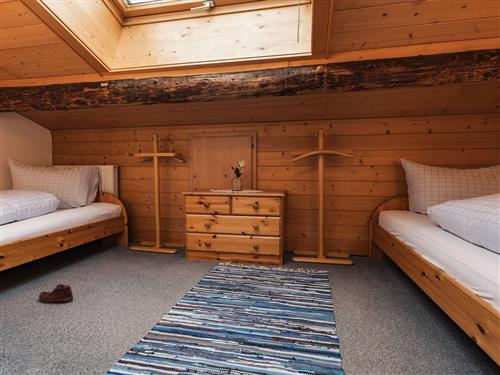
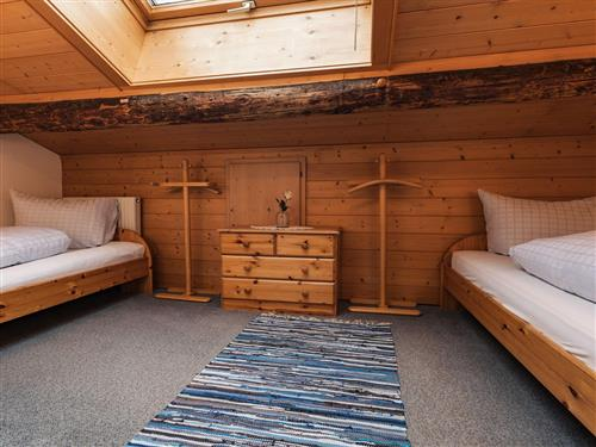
- shoe [38,283,74,304]
